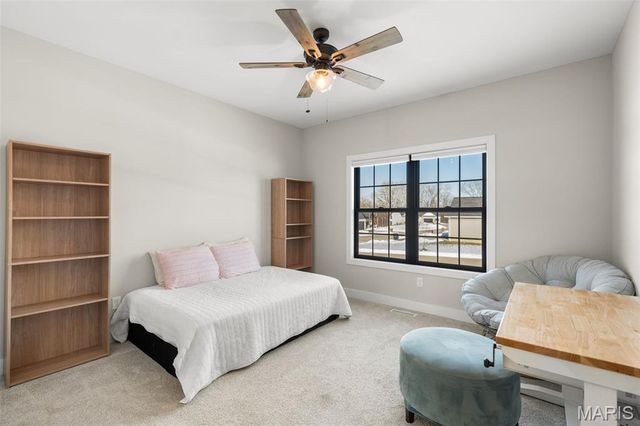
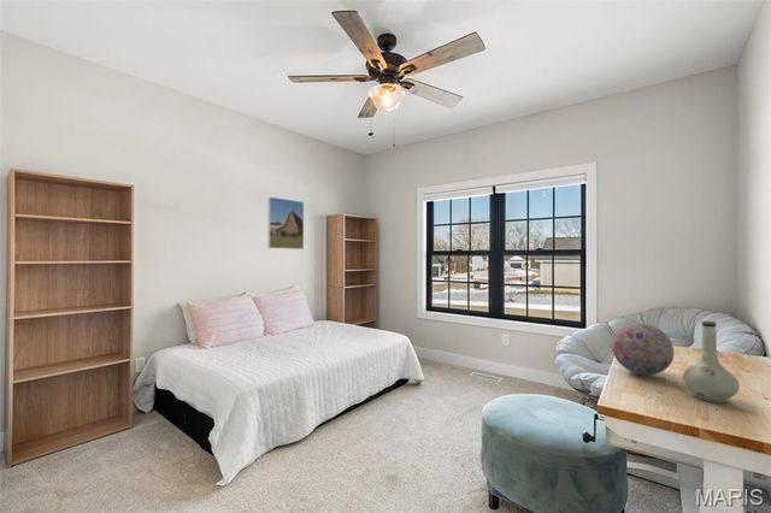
+ decorative ball [611,322,675,376]
+ vase [682,320,741,405]
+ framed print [266,196,305,250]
